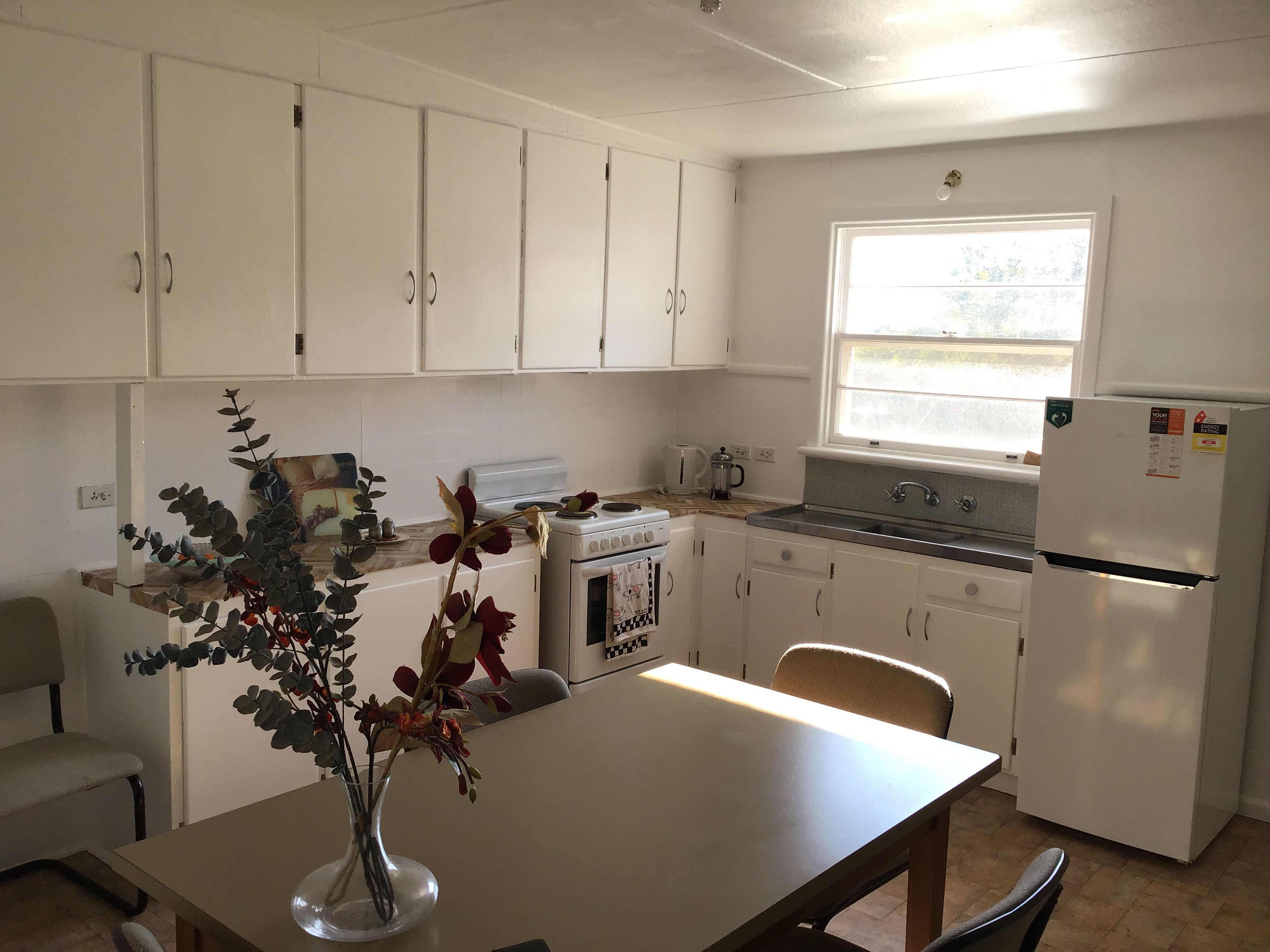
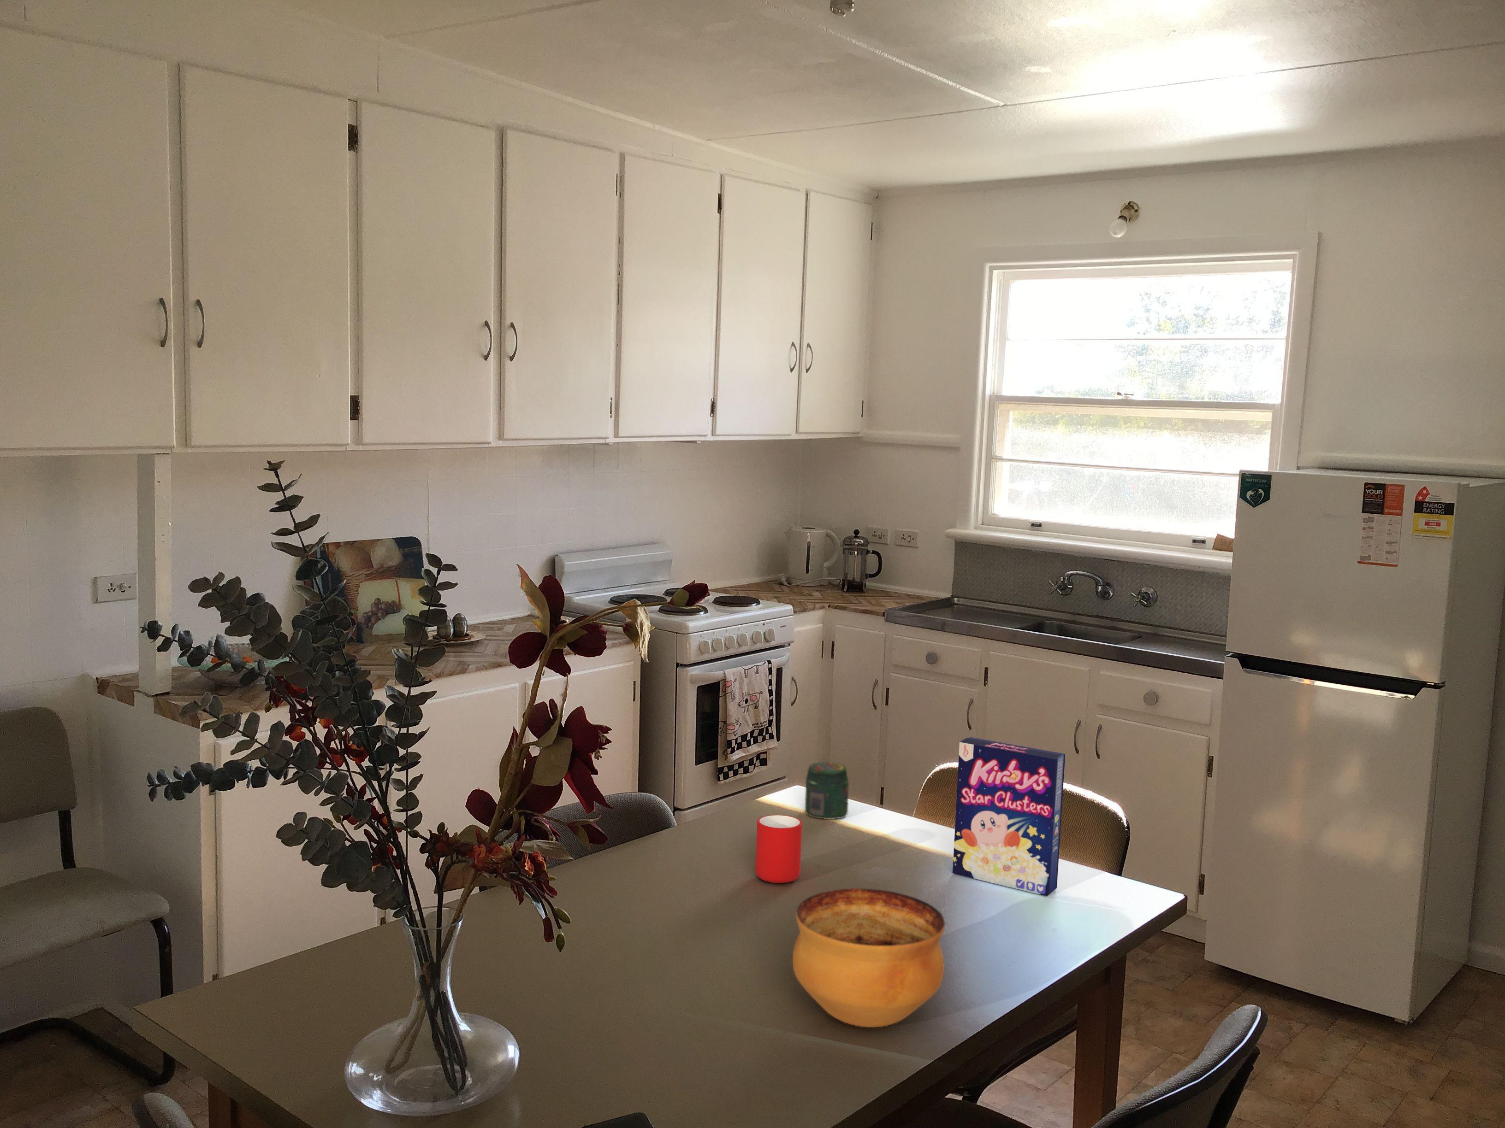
+ jar [805,761,850,820]
+ bowl [792,887,946,1027]
+ cereal box [952,737,1065,897]
+ cup [755,814,802,884]
